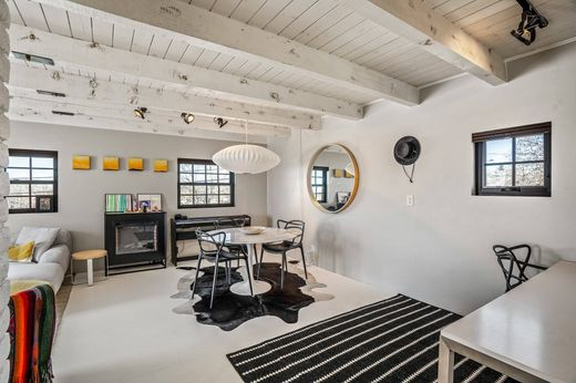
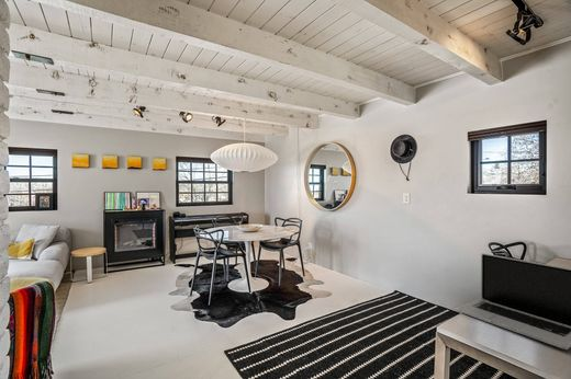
+ laptop [455,252,571,351]
